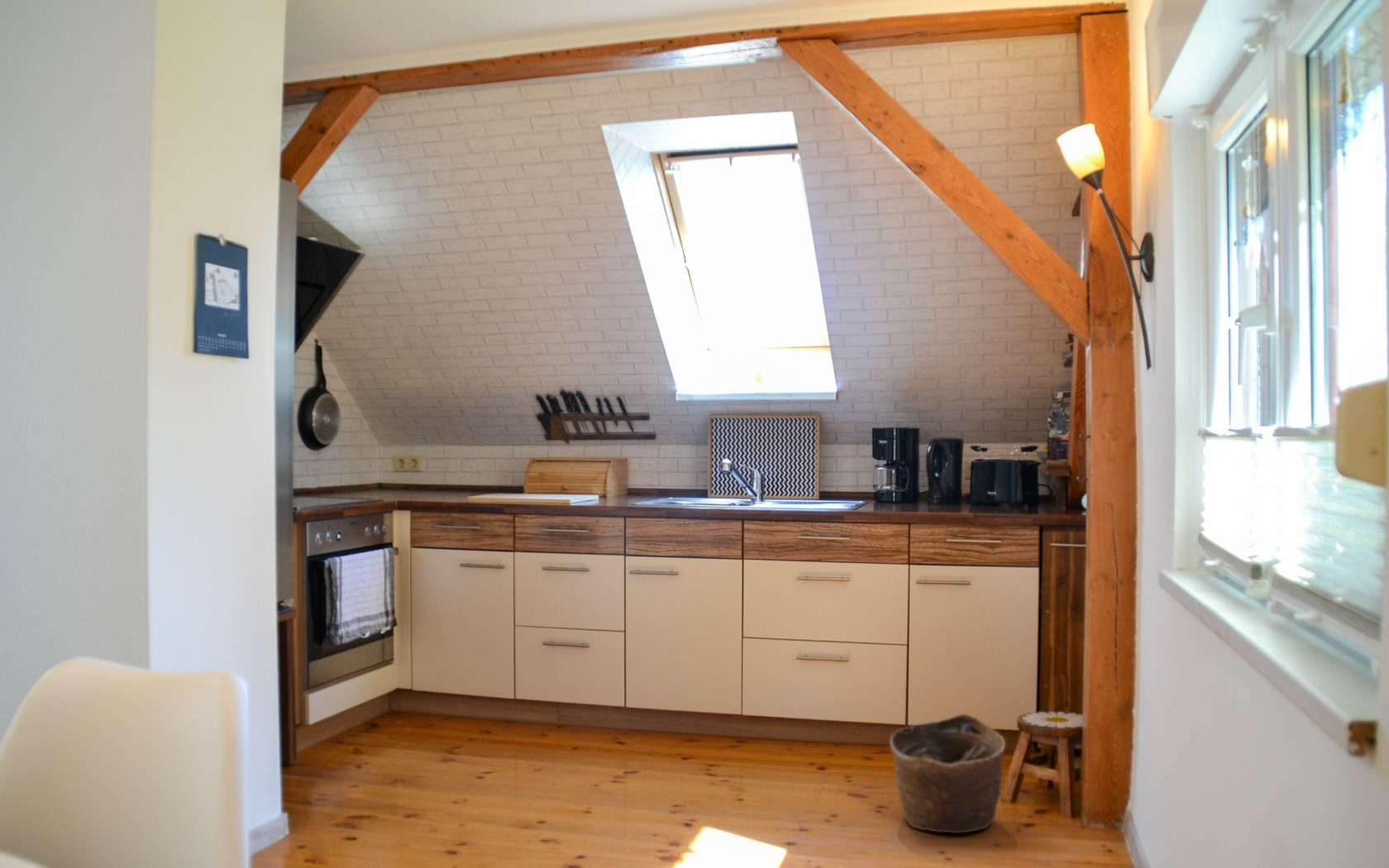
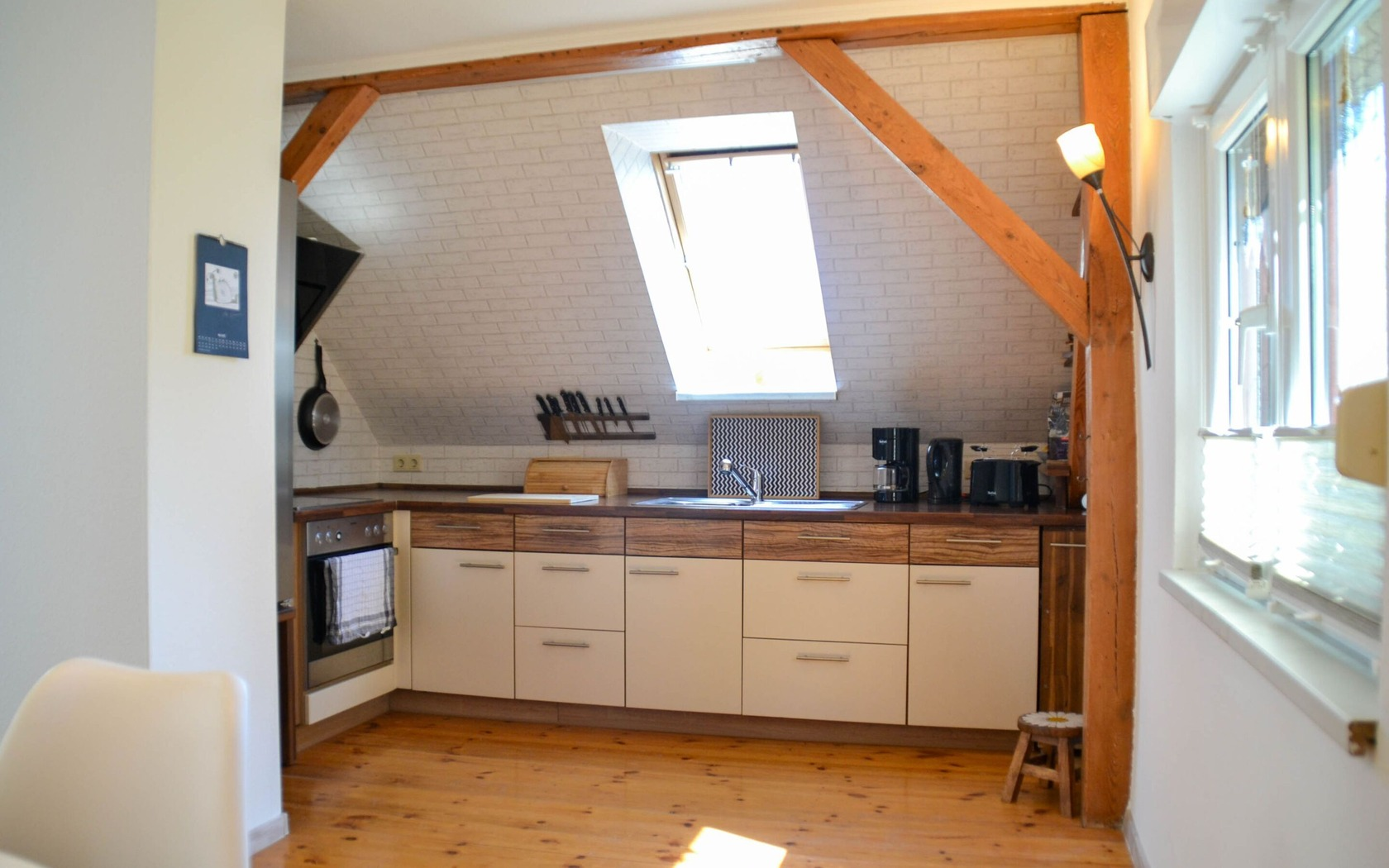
- basket [889,713,1006,834]
